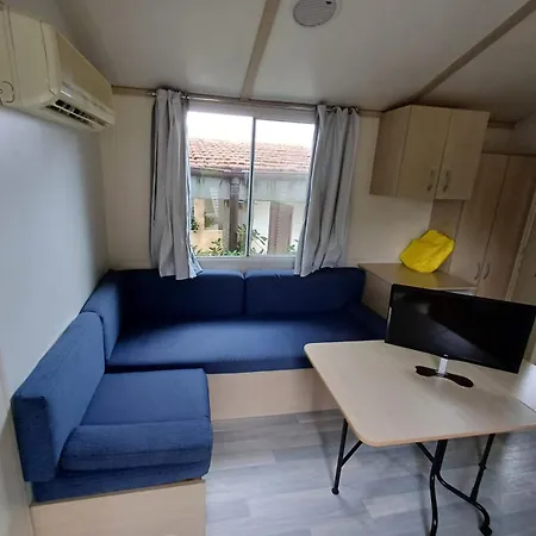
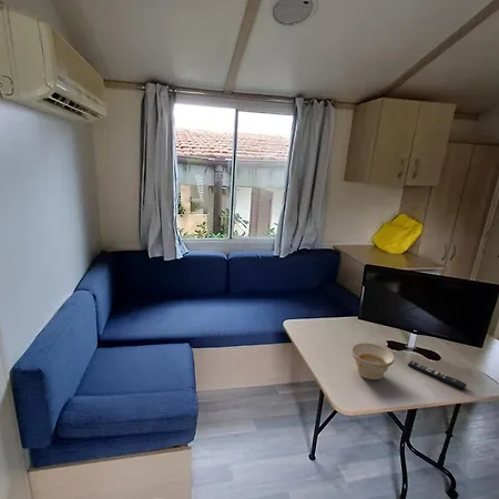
+ bowl [350,342,396,380]
+ remote control [407,359,468,391]
